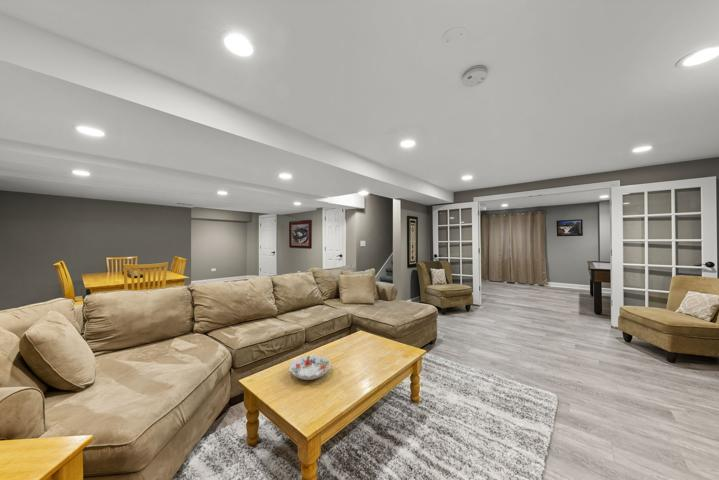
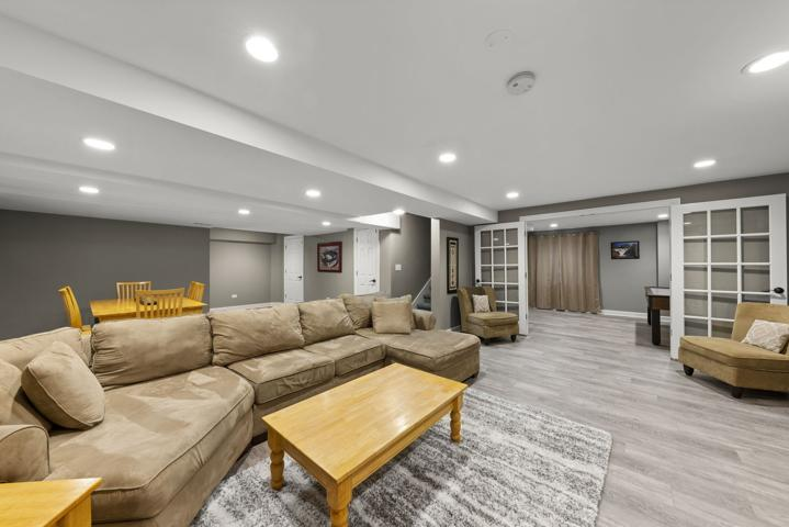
- decorative bowl [288,354,333,381]
